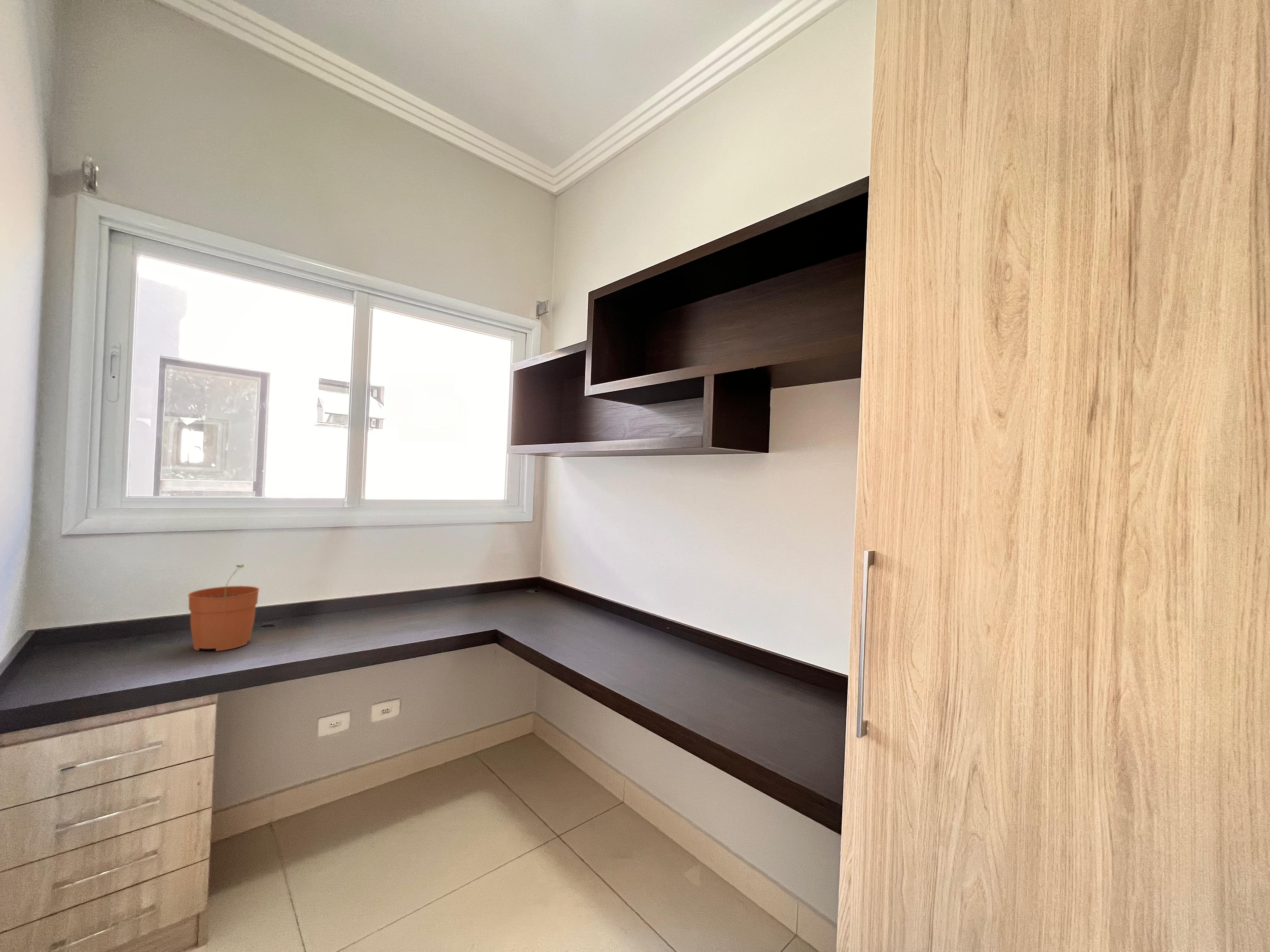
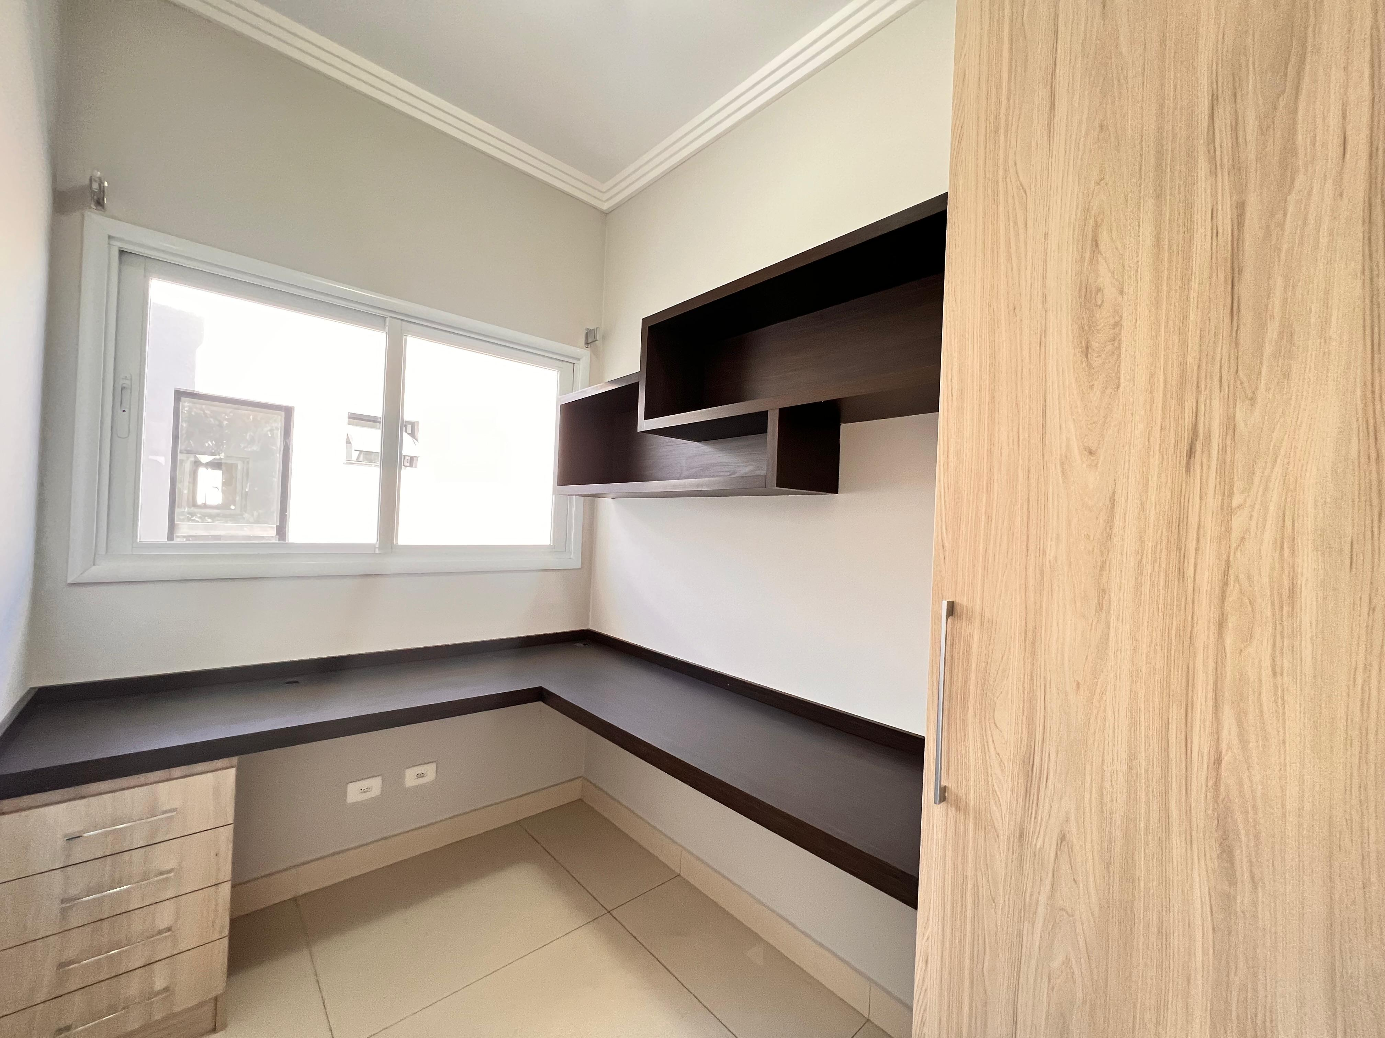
- plant pot [187,564,260,651]
